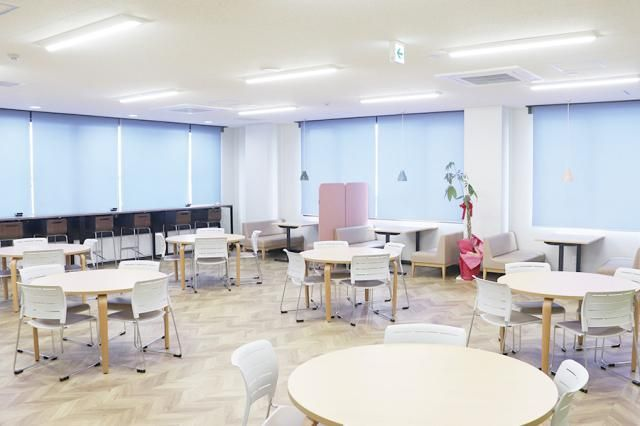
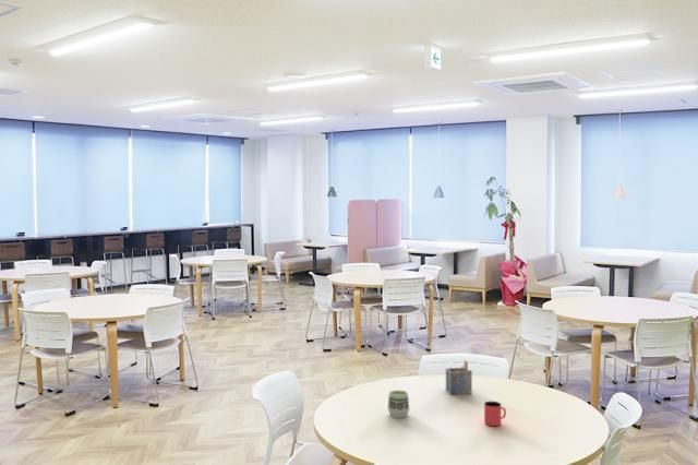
+ cup [387,389,410,419]
+ napkin holder [445,359,473,396]
+ cup [483,401,507,427]
